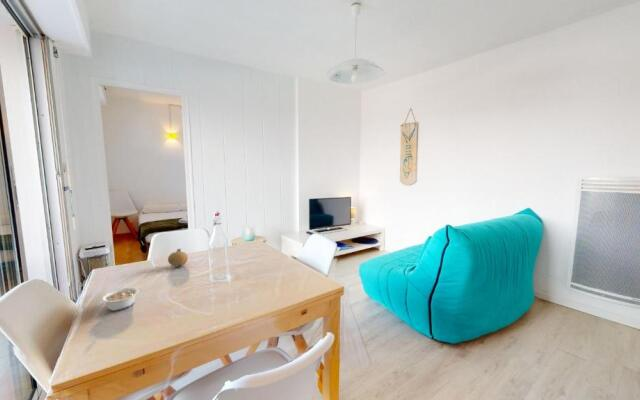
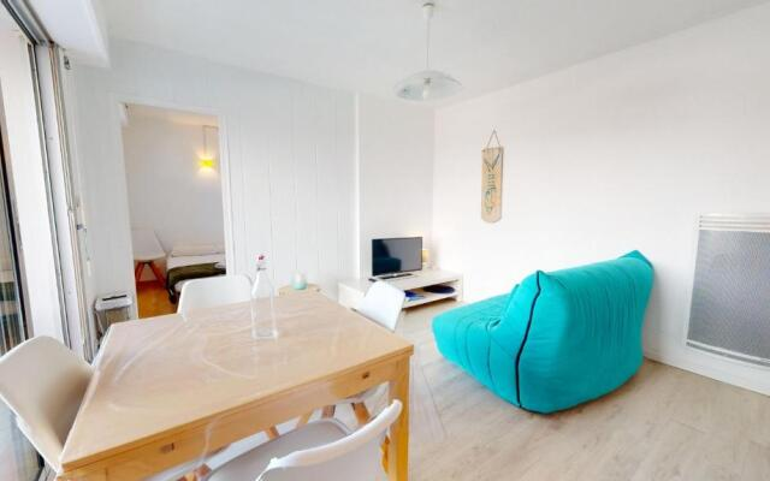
- fruit [167,248,189,267]
- legume [101,286,139,312]
